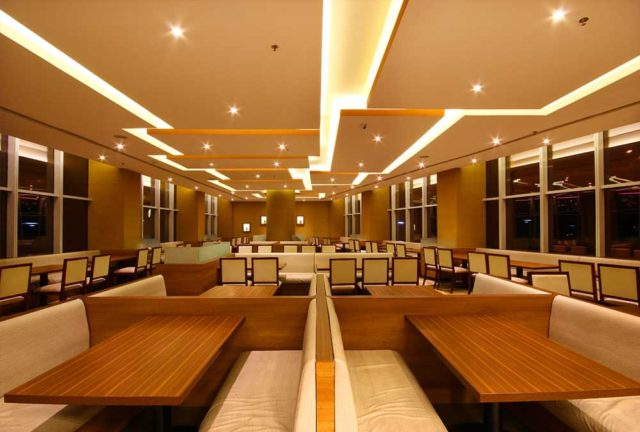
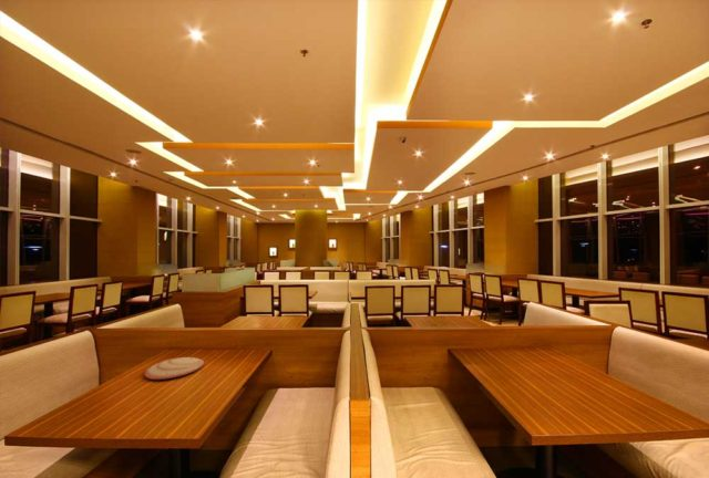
+ plate [144,356,205,381]
